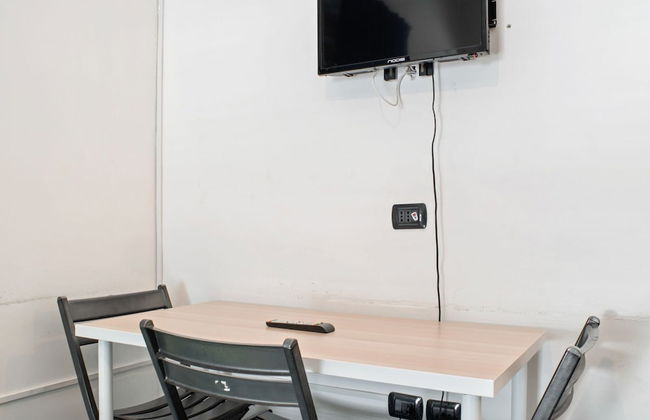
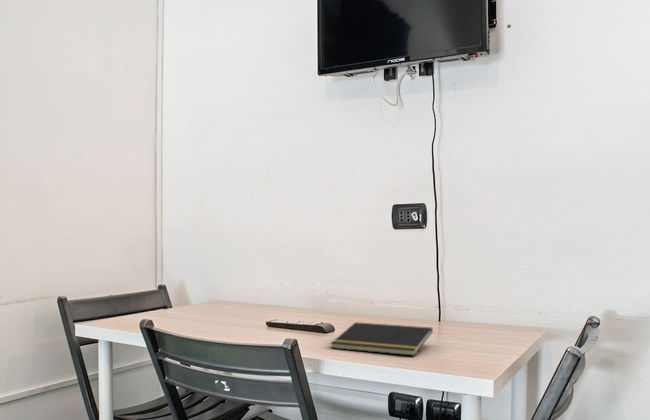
+ notepad [330,321,434,357]
